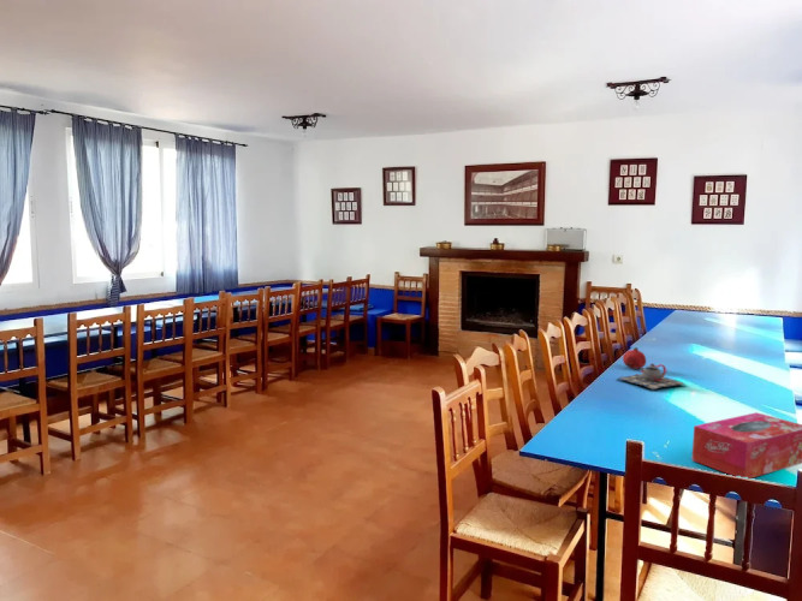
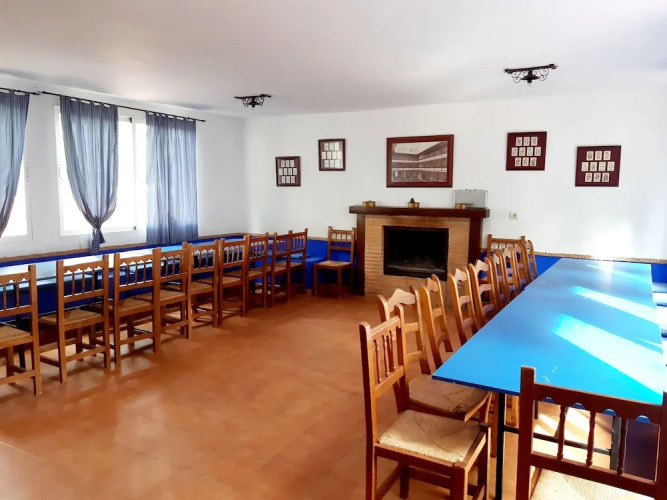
- tissue box [690,411,802,480]
- teapot [616,363,688,392]
- fruit [622,346,647,370]
